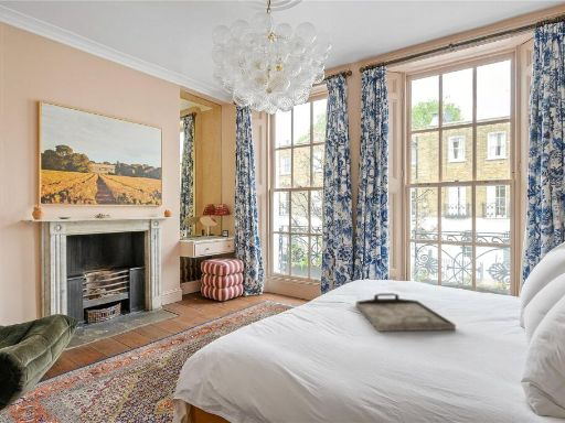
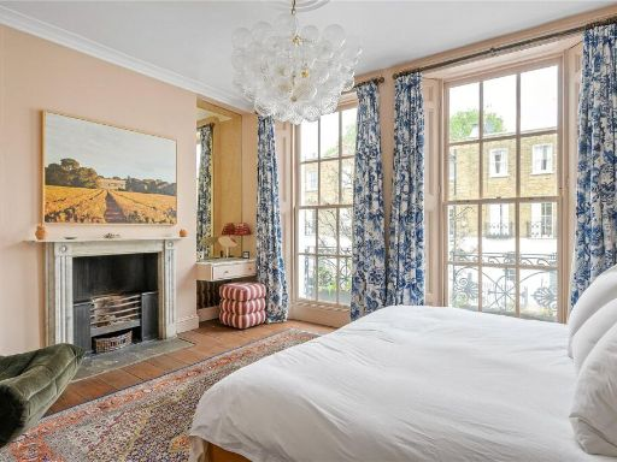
- serving tray [354,292,457,333]
